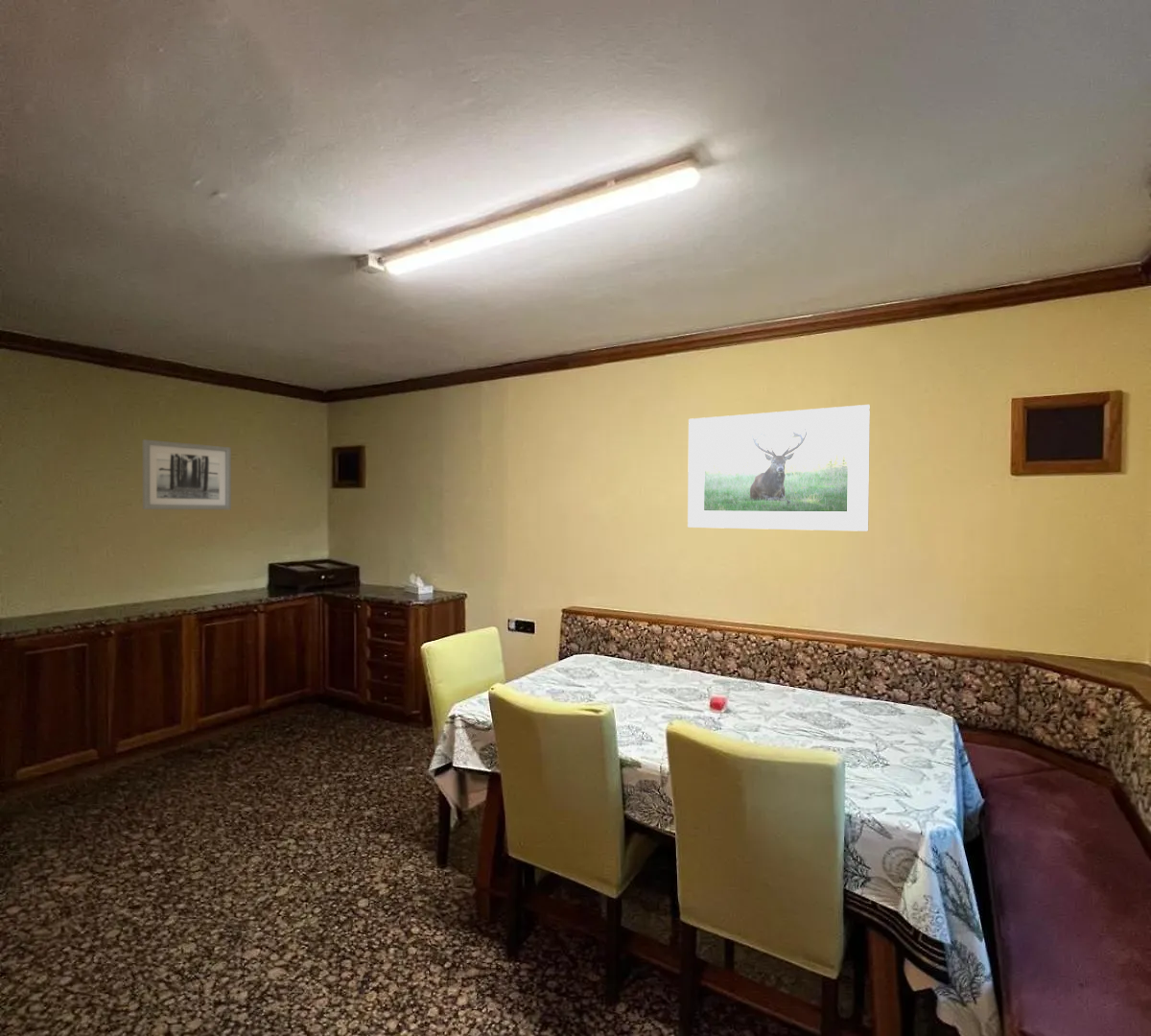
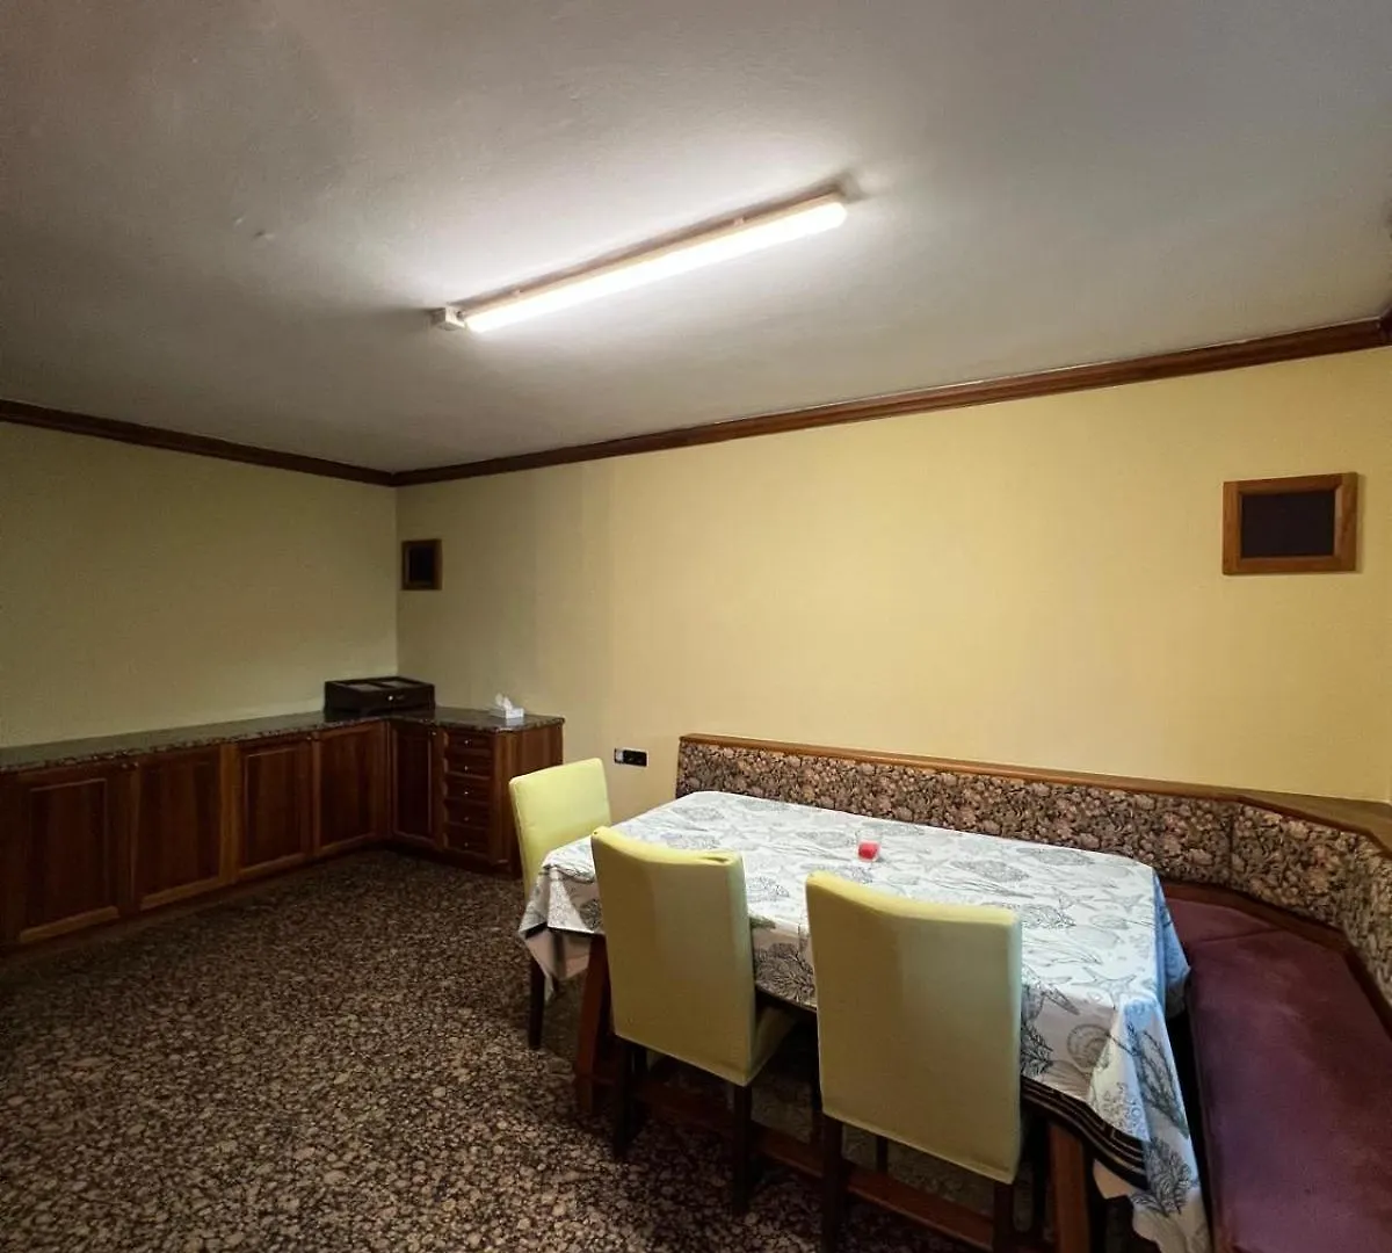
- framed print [687,404,871,532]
- wall art [142,438,232,510]
